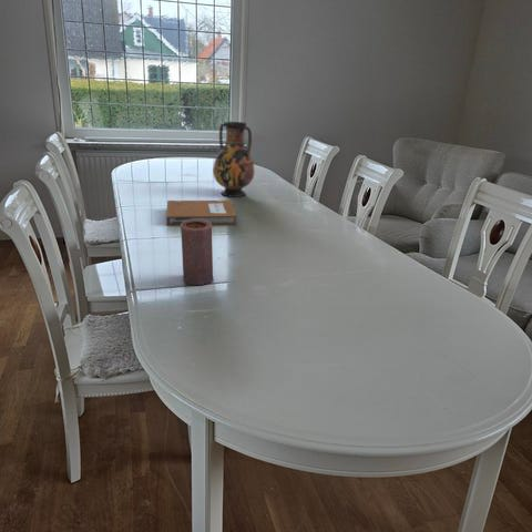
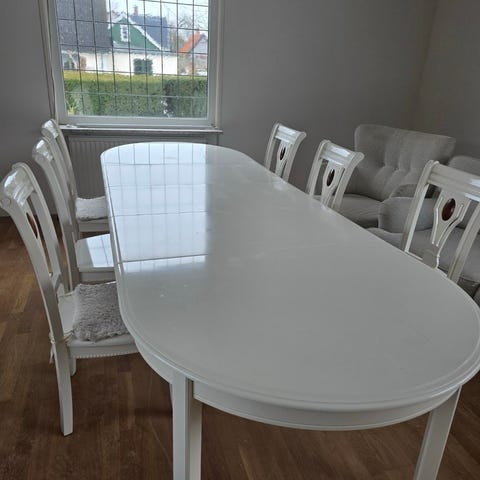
- vase [212,121,255,198]
- notebook [165,198,237,227]
- candle [180,219,215,286]
